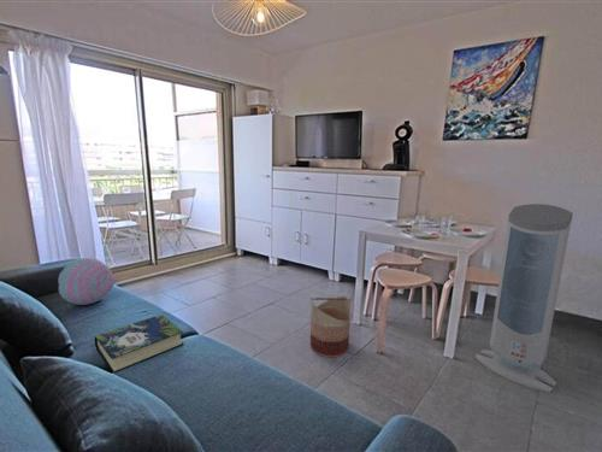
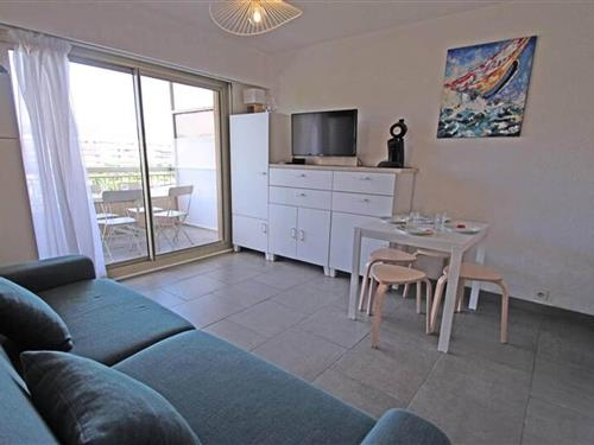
- book [94,313,184,374]
- basket [309,295,353,358]
- air purifier [474,202,574,393]
- cushion [57,257,116,306]
